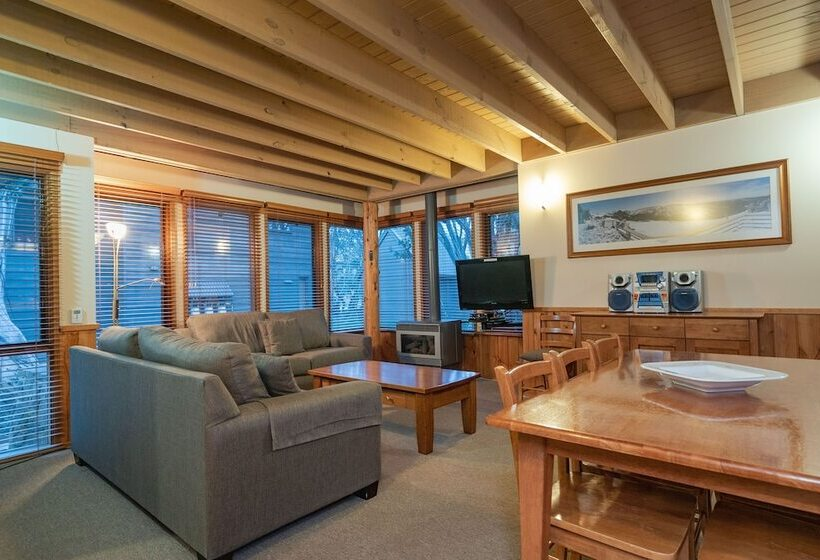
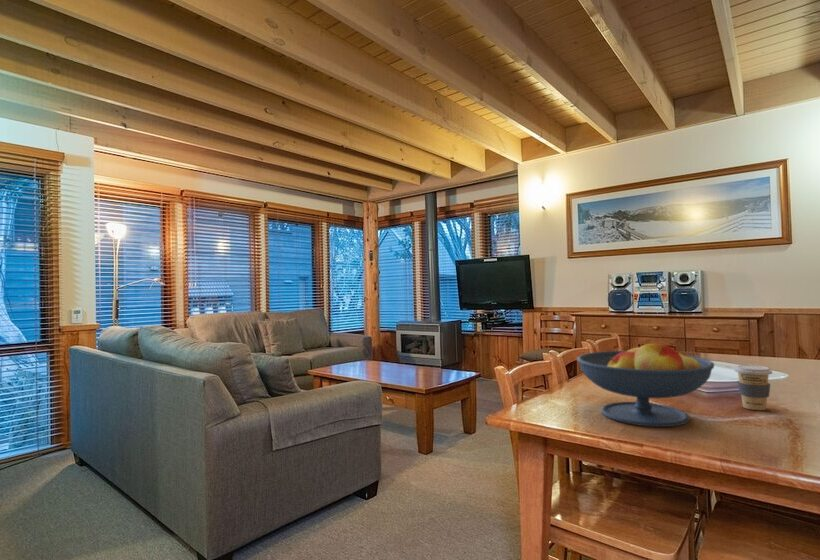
+ coffee cup [733,364,773,411]
+ fruit bowl [576,341,715,428]
